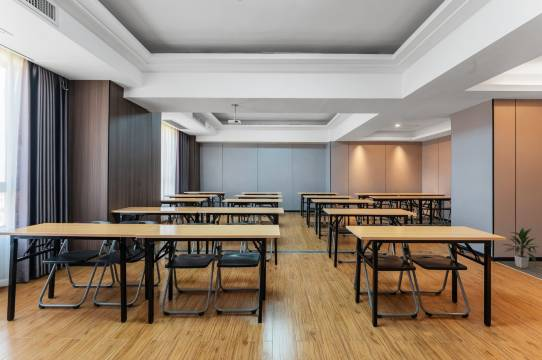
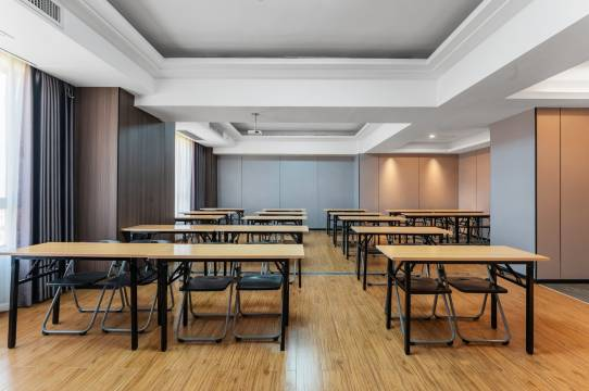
- indoor plant [502,227,539,269]
